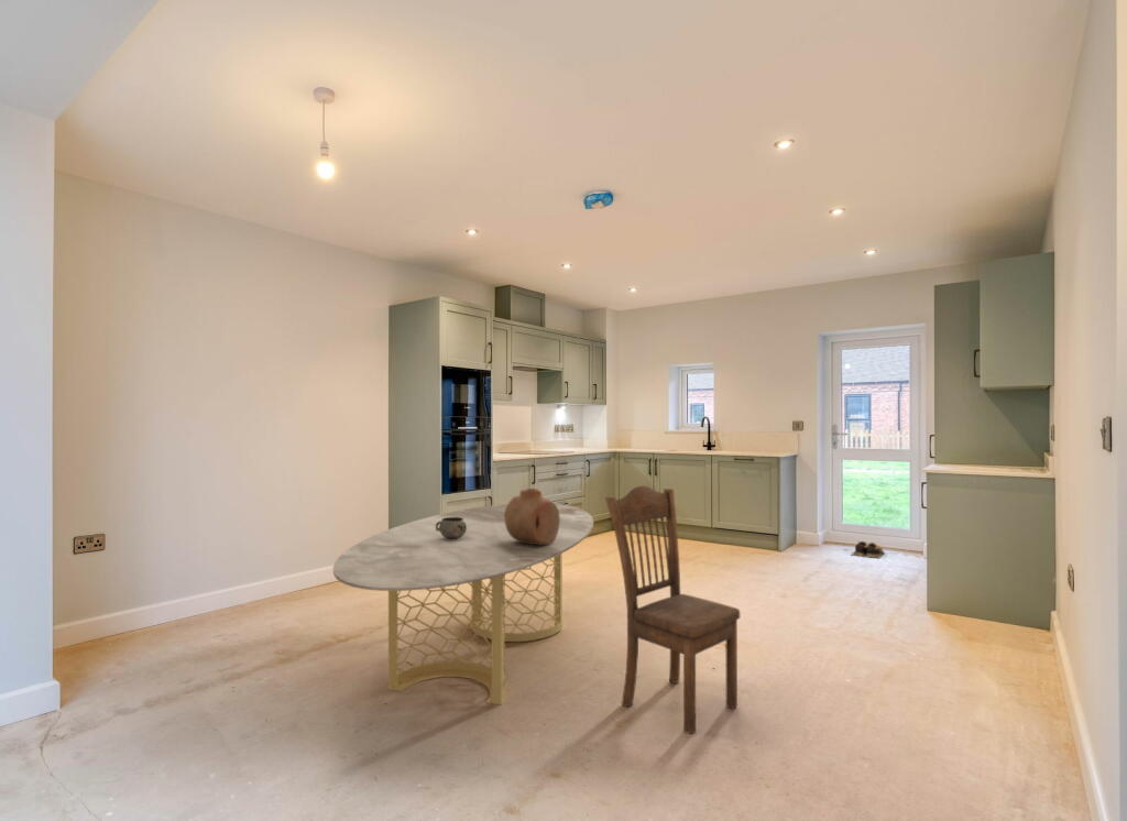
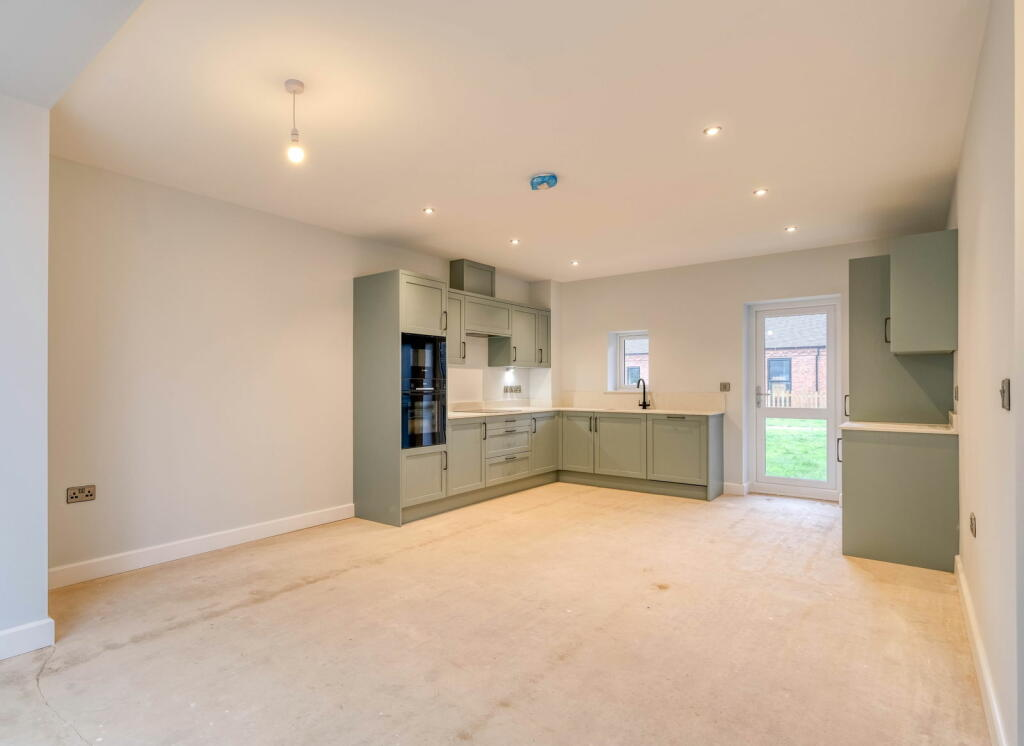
- dining table [332,503,594,705]
- decorative bowl [436,517,467,539]
- dining chair [604,485,741,735]
- vase [504,488,560,545]
- shoes [850,540,886,560]
